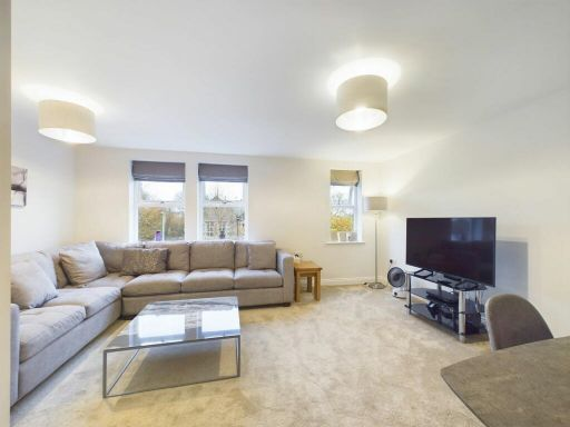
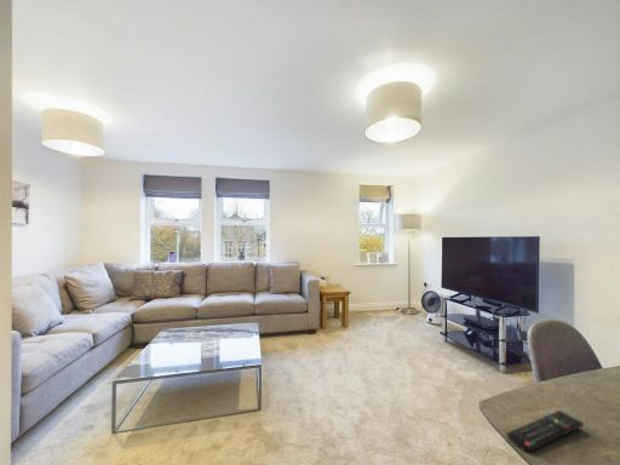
+ remote control [506,409,585,453]
